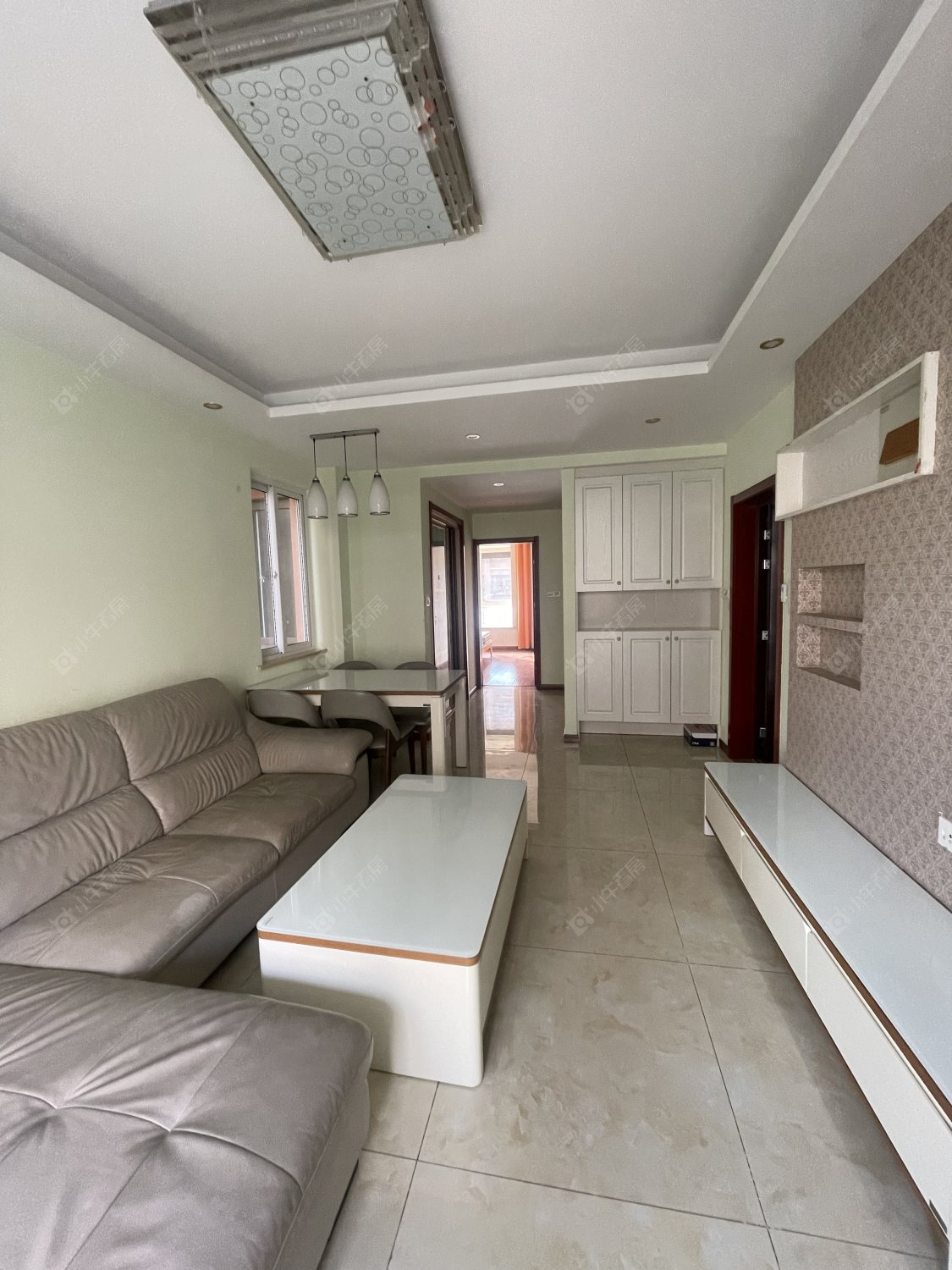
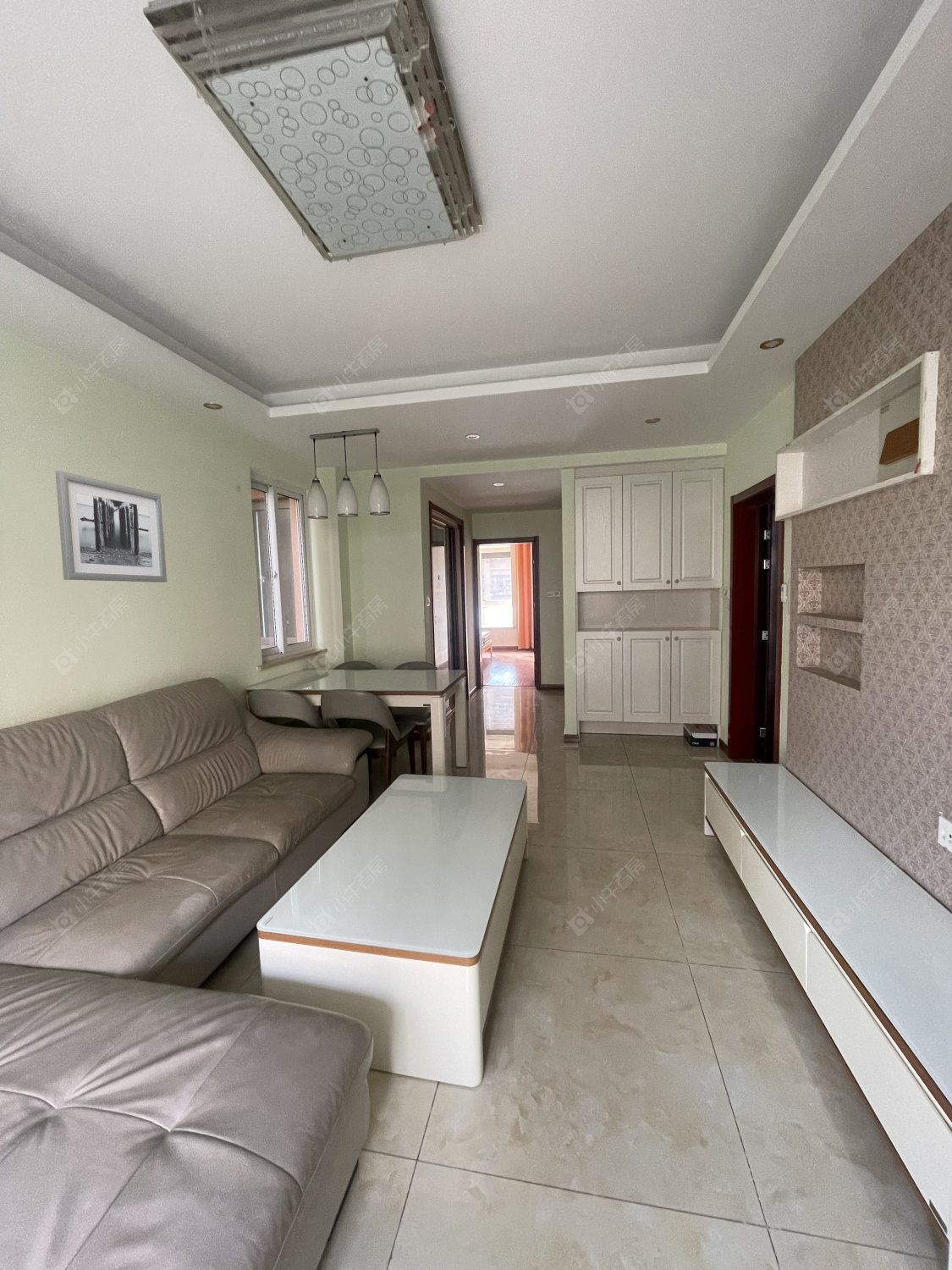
+ wall art [55,470,168,583]
